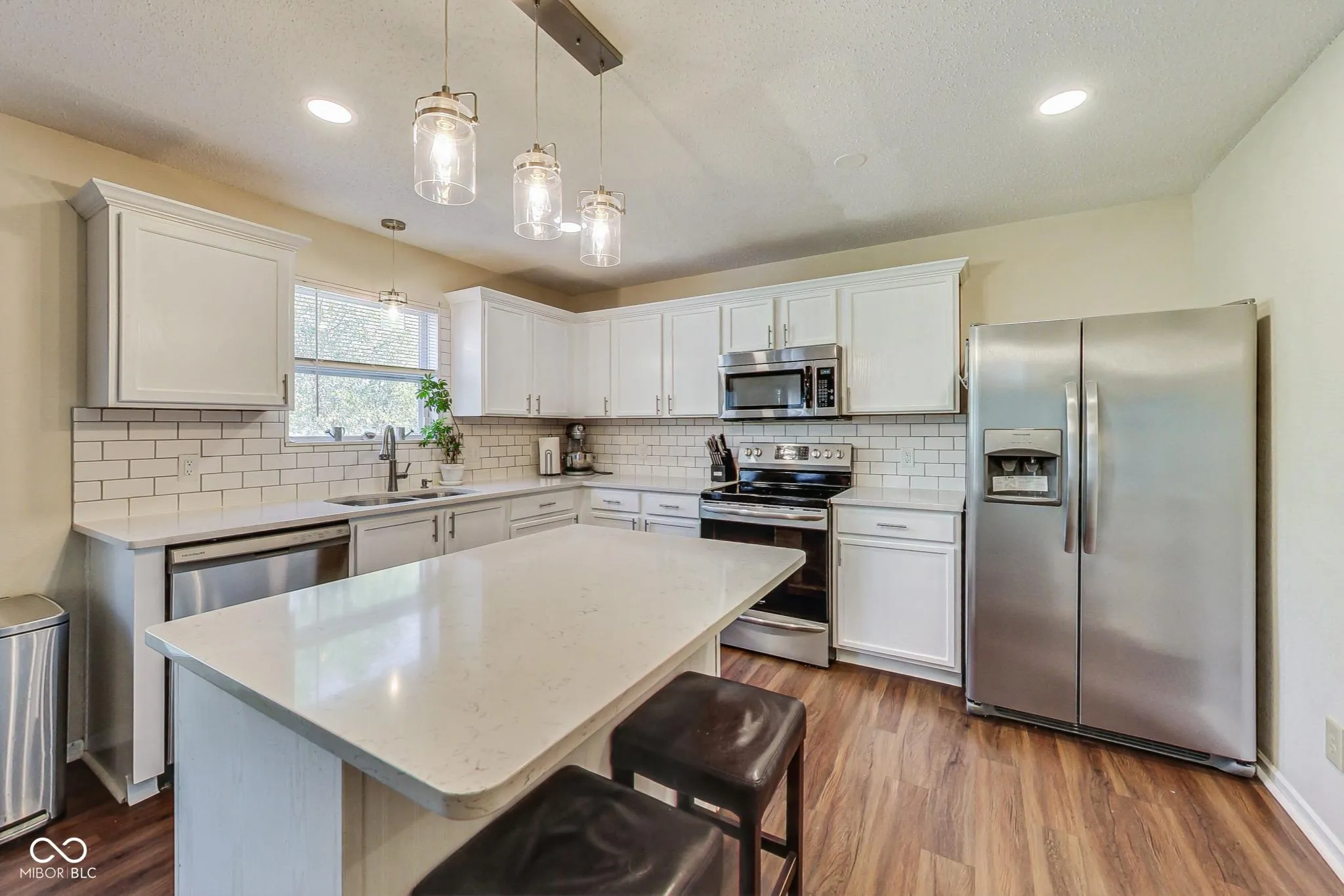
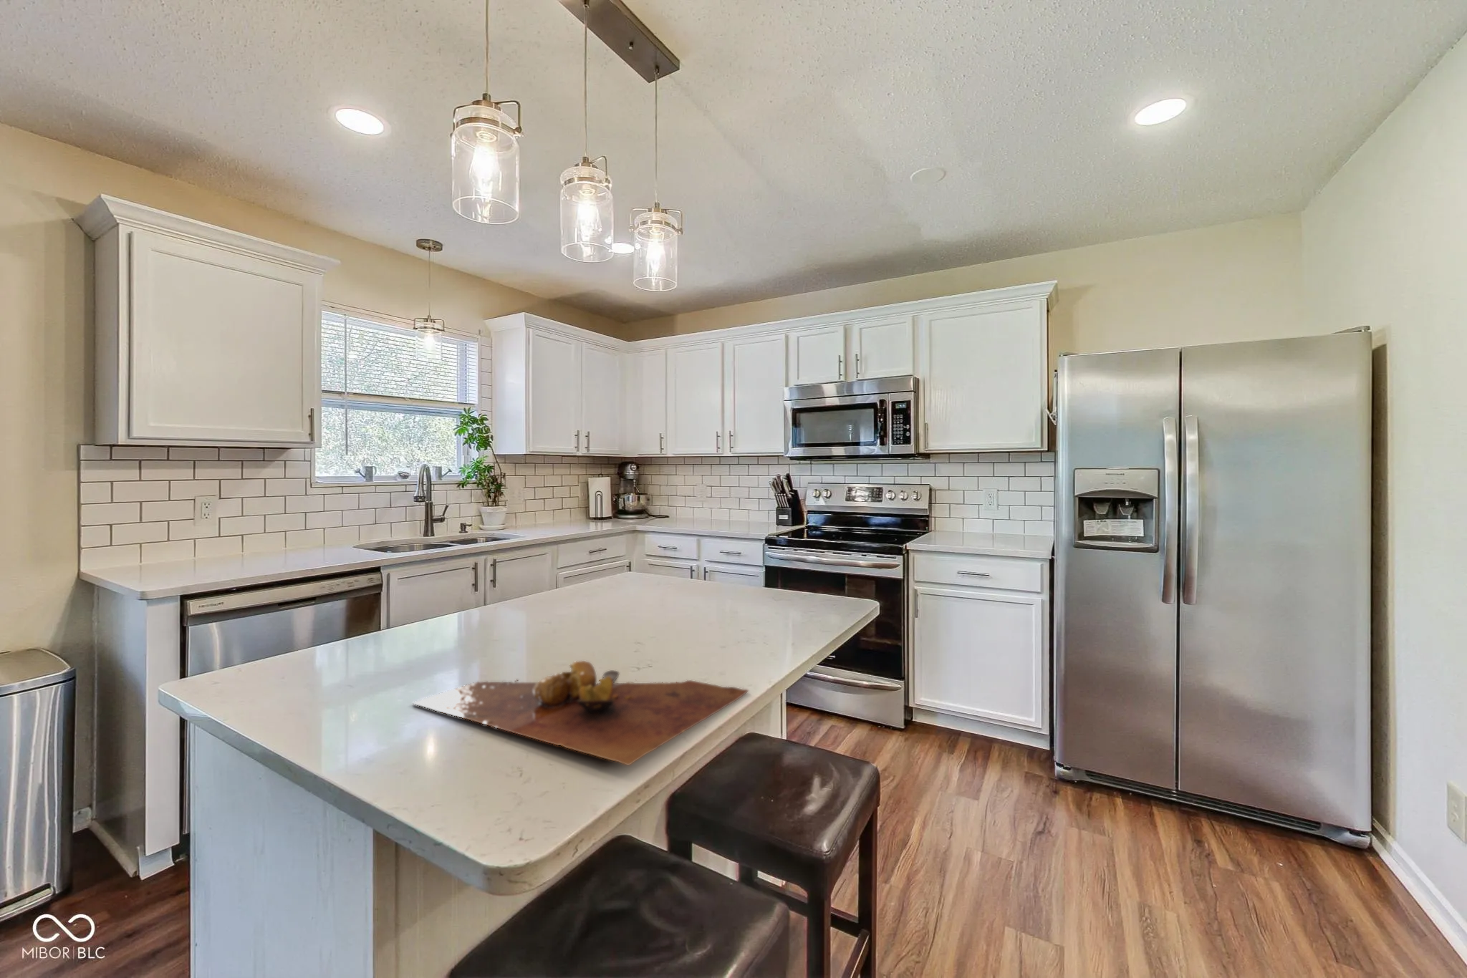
+ cutting board [412,660,749,766]
